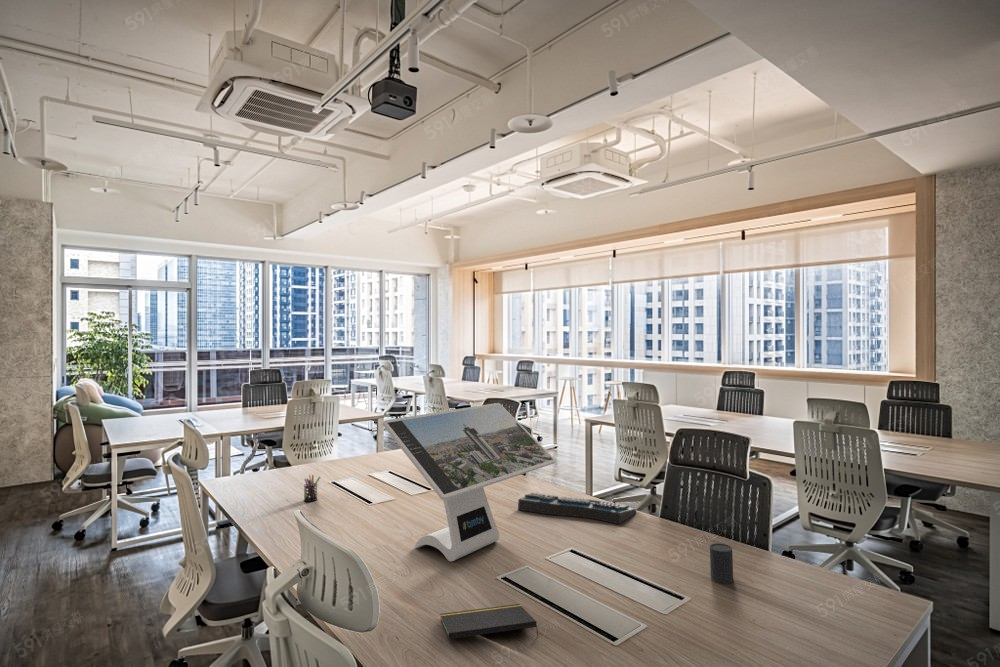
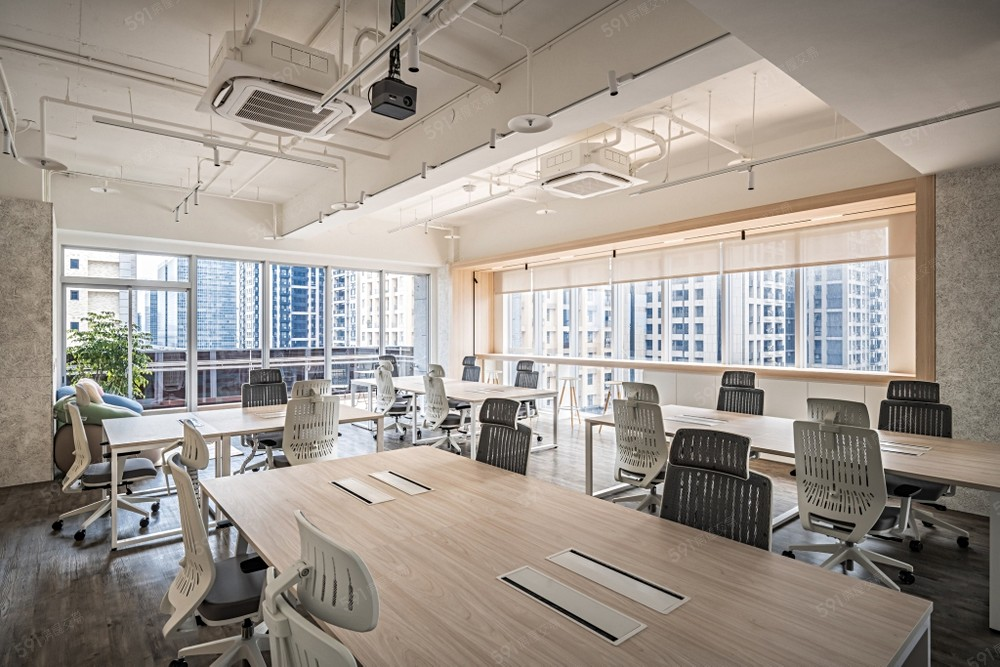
- notepad [439,603,539,640]
- pen holder [303,473,322,503]
- computer monitor [382,402,557,562]
- keyboard [517,492,637,525]
- cup [709,542,734,585]
